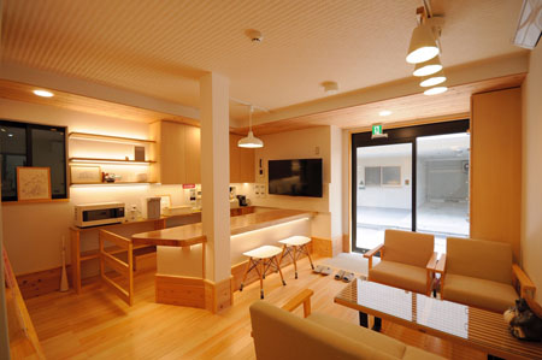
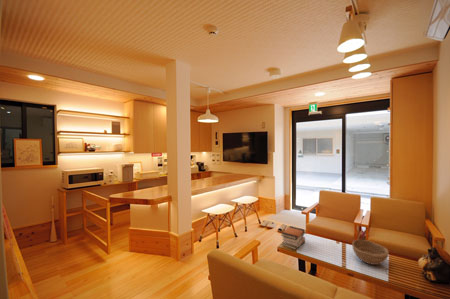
+ book stack [280,225,306,251]
+ bowl [351,239,390,266]
